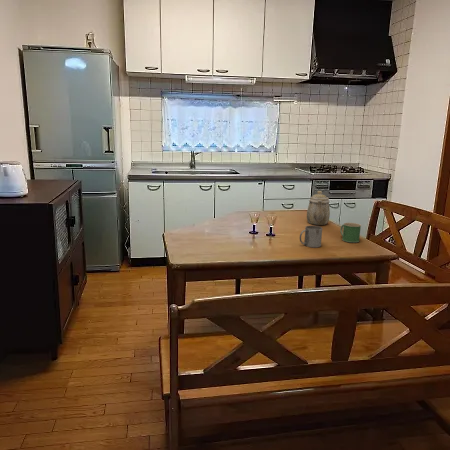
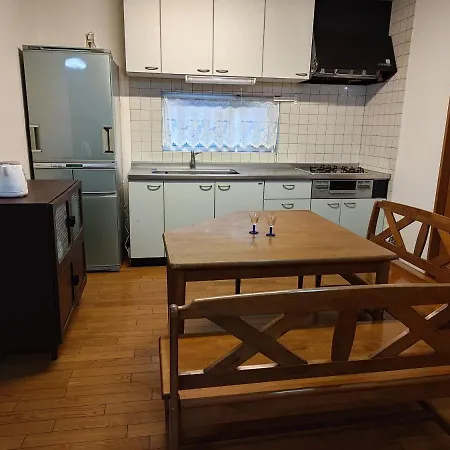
- teapot [306,190,331,226]
- mug [339,222,362,243]
- mug [299,225,323,248]
